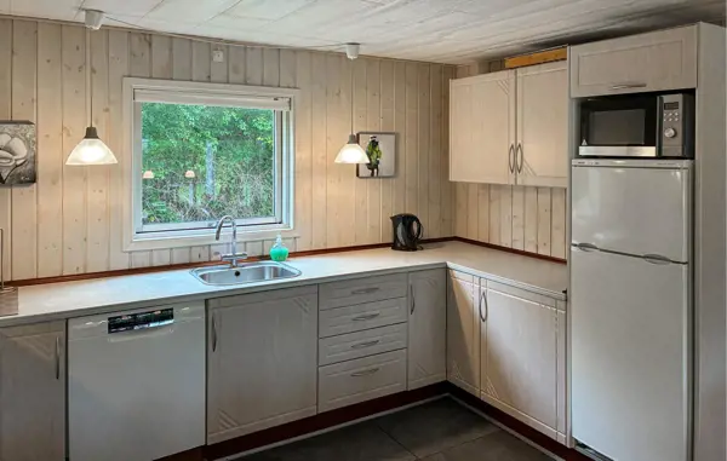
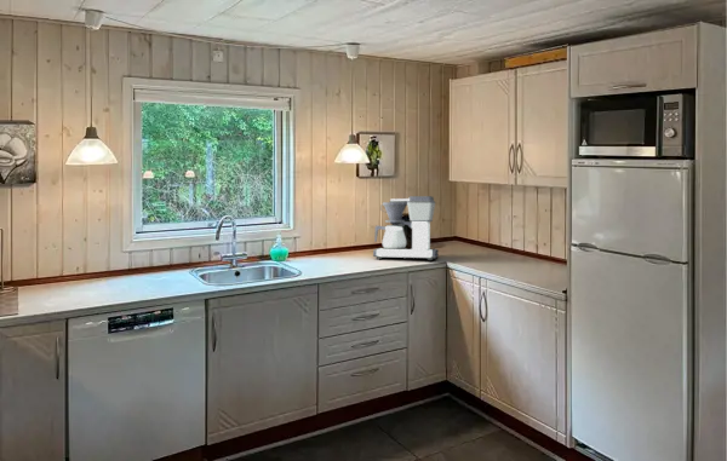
+ coffee maker [372,195,439,261]
